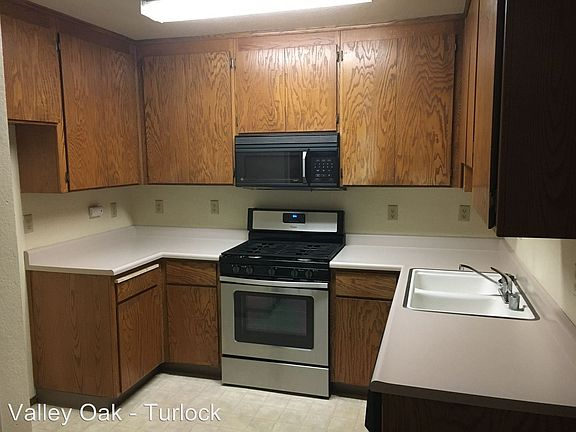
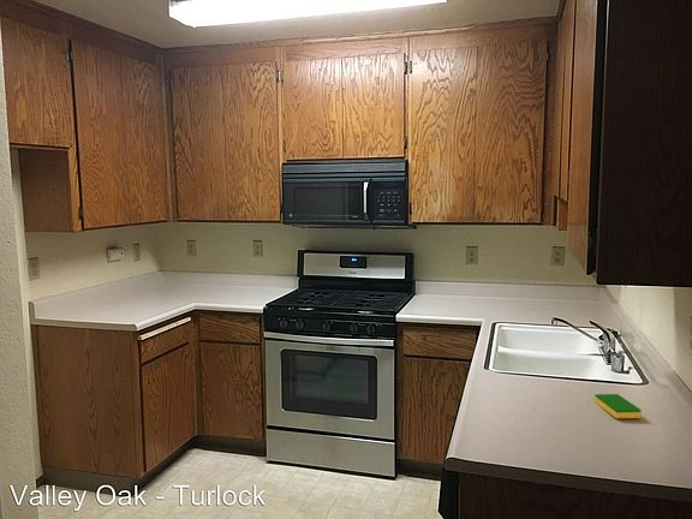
+ dish sponge [593,393,643,419]
